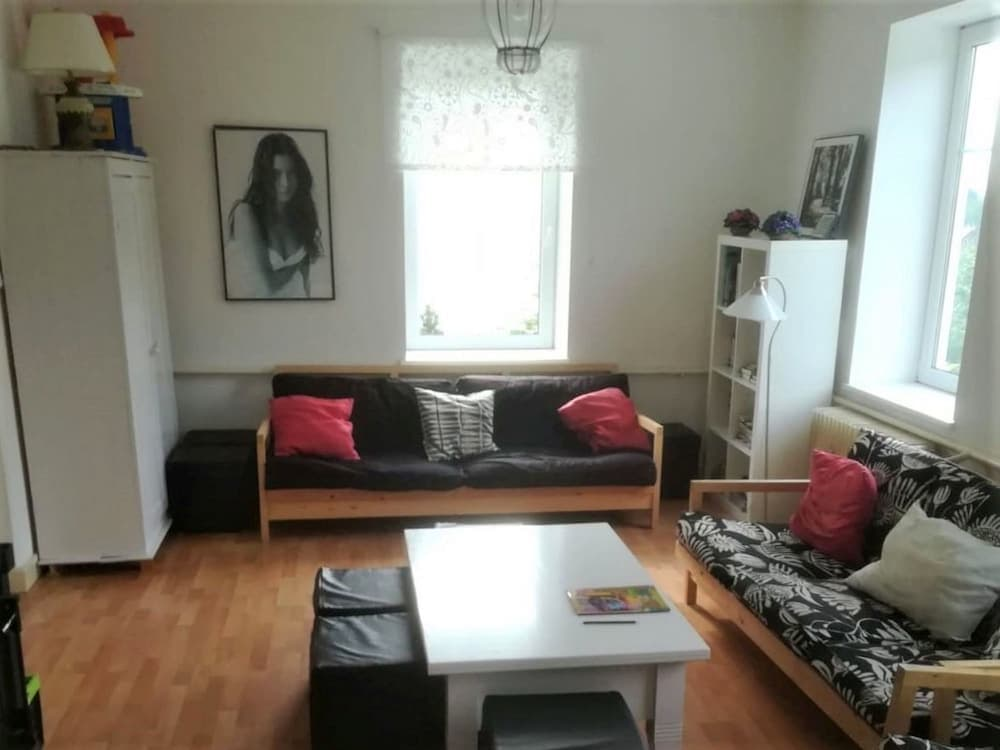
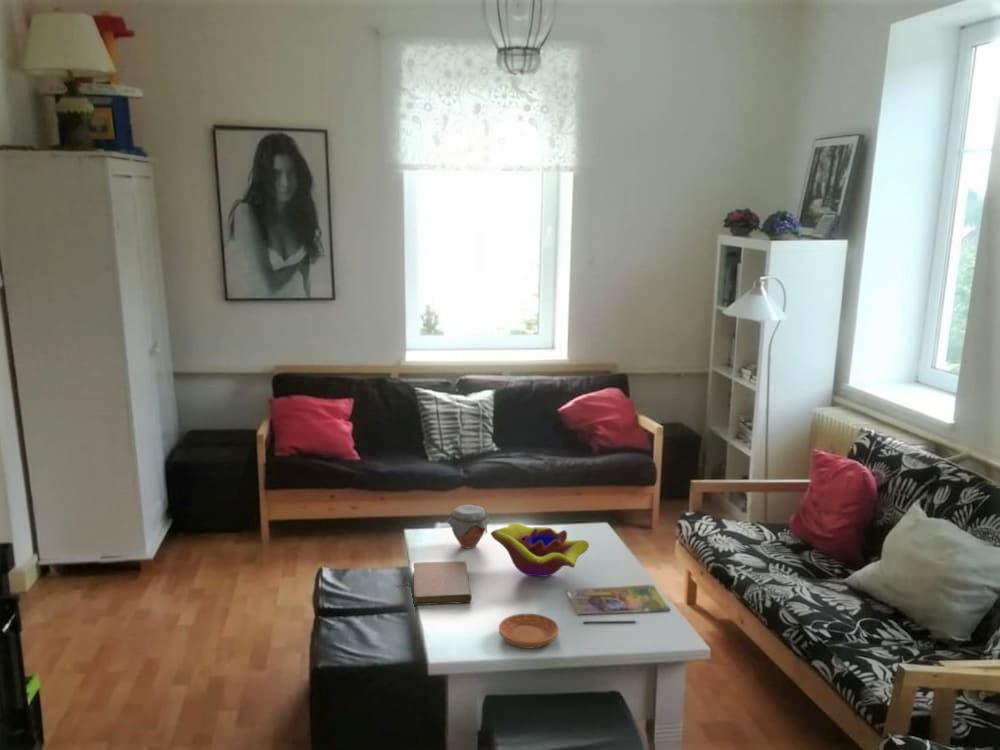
+ saucer [498,613,560,650]
+ decorative bowl [490,522,590,578]
+ jar [446,504,491,550]
+ notebook [413,560,473,606]
